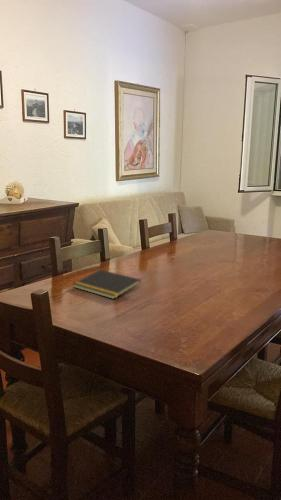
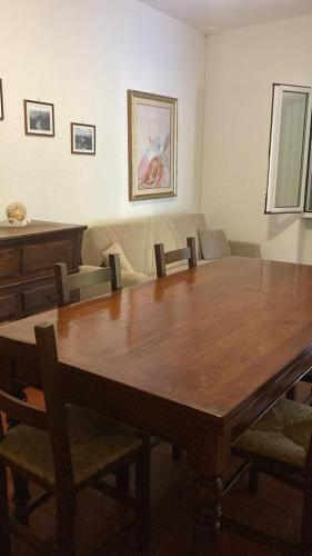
- notepad [72,269,142,300]
